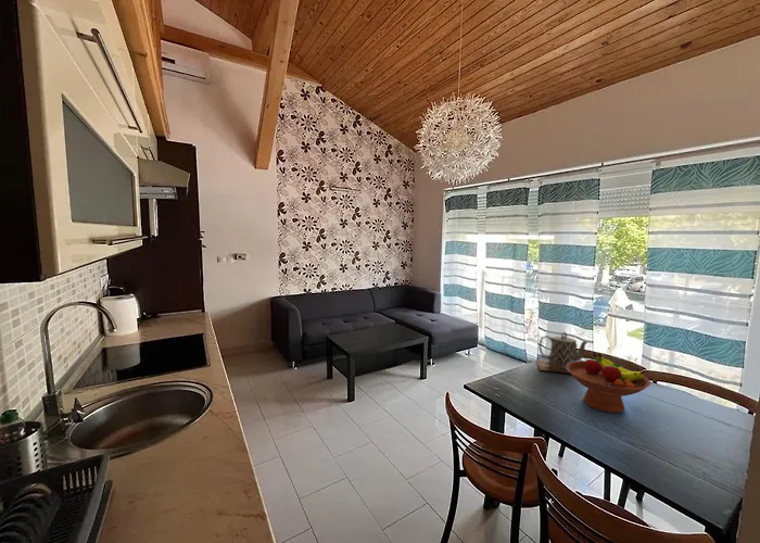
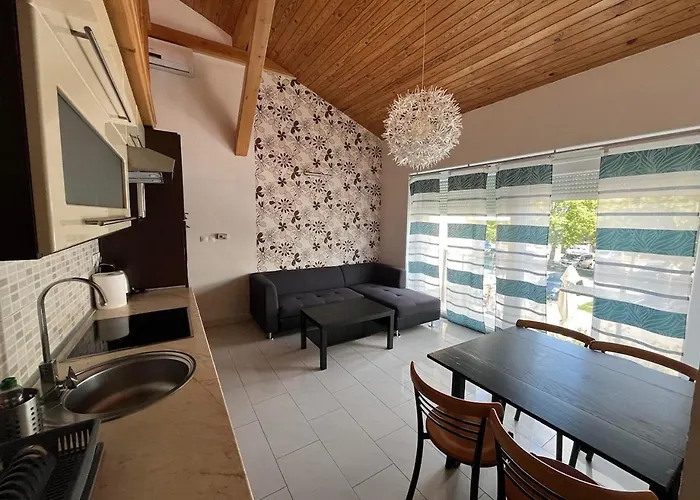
- fruit bowl [566,352,651,414]
- teapot [534,331,588,375]
